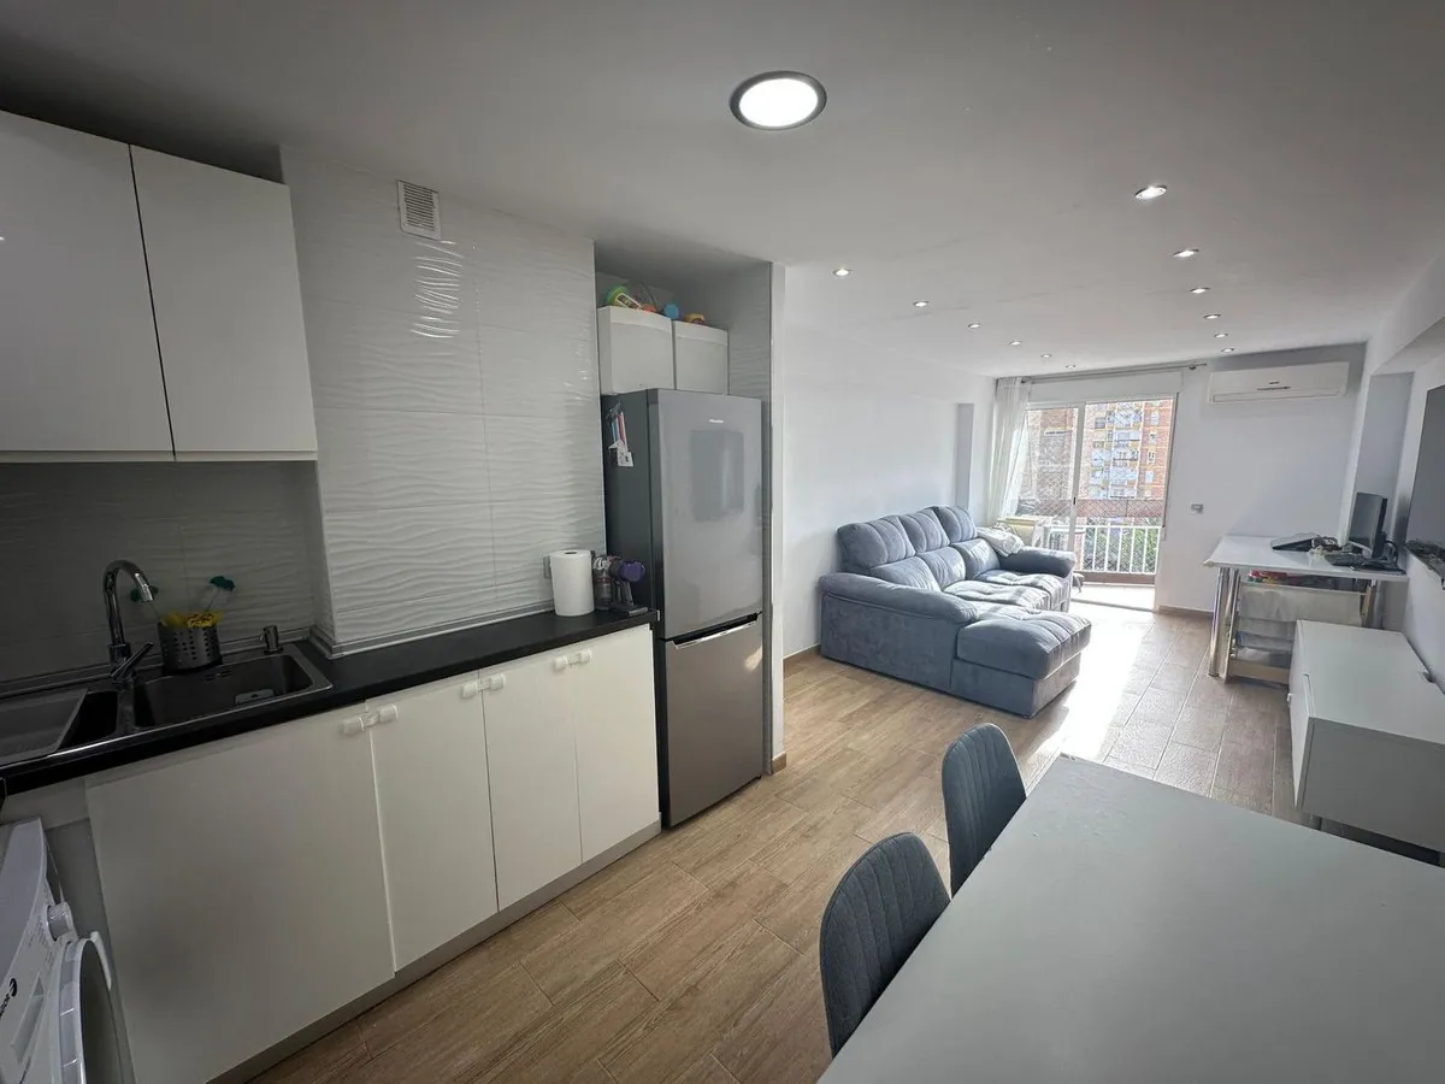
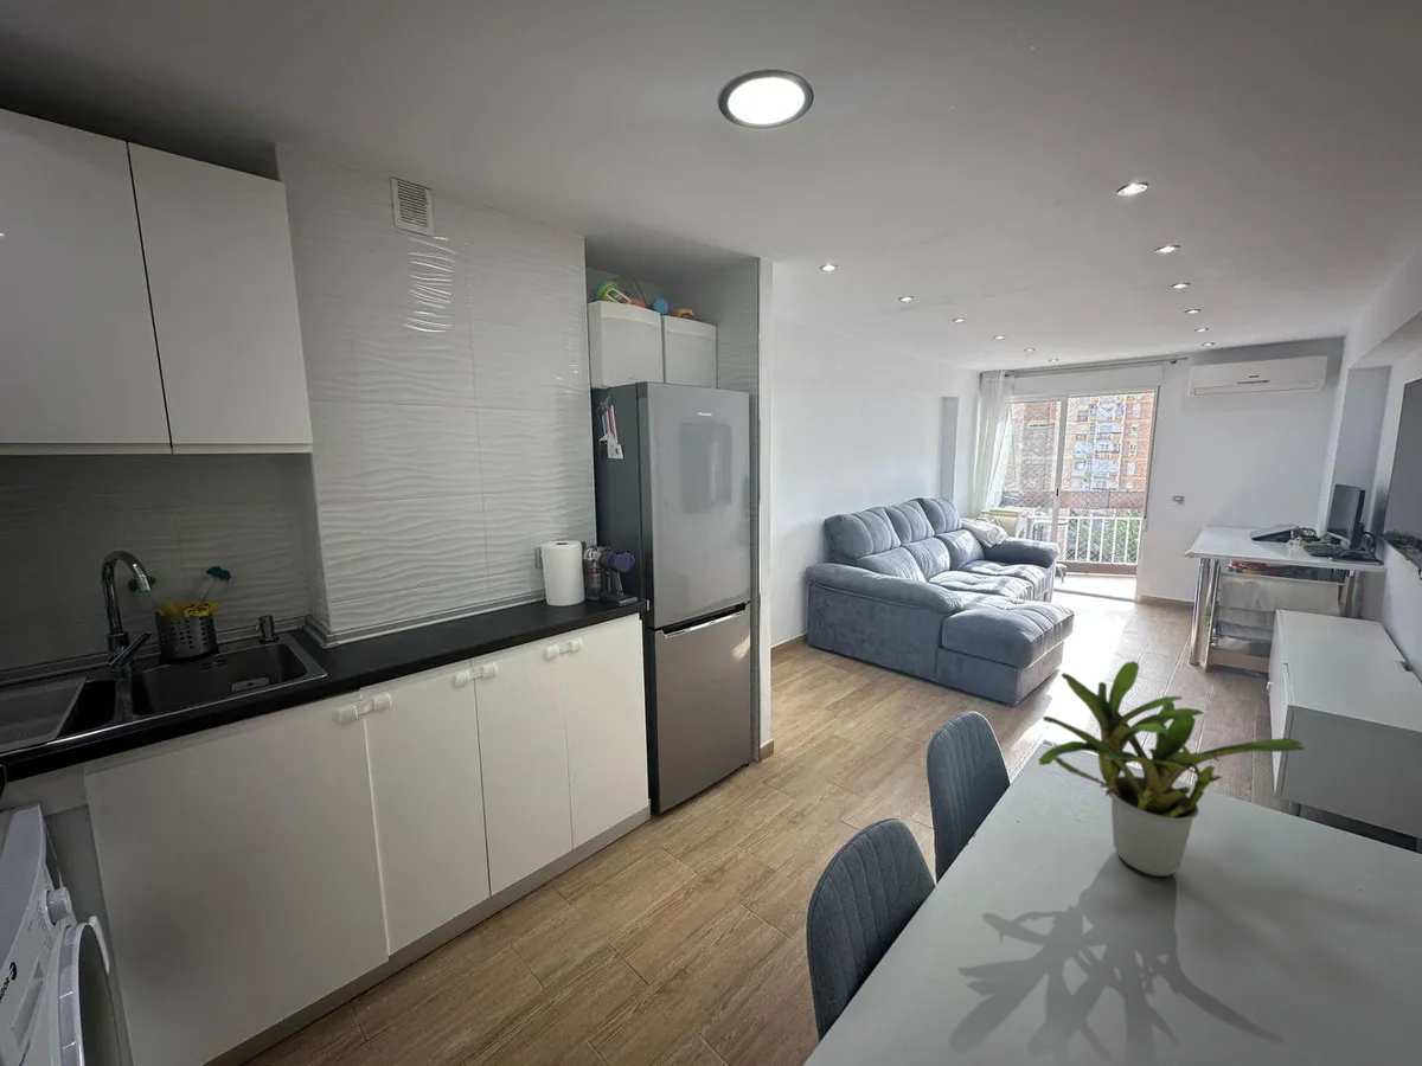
+ potted plant [1037,660,1306,878]
